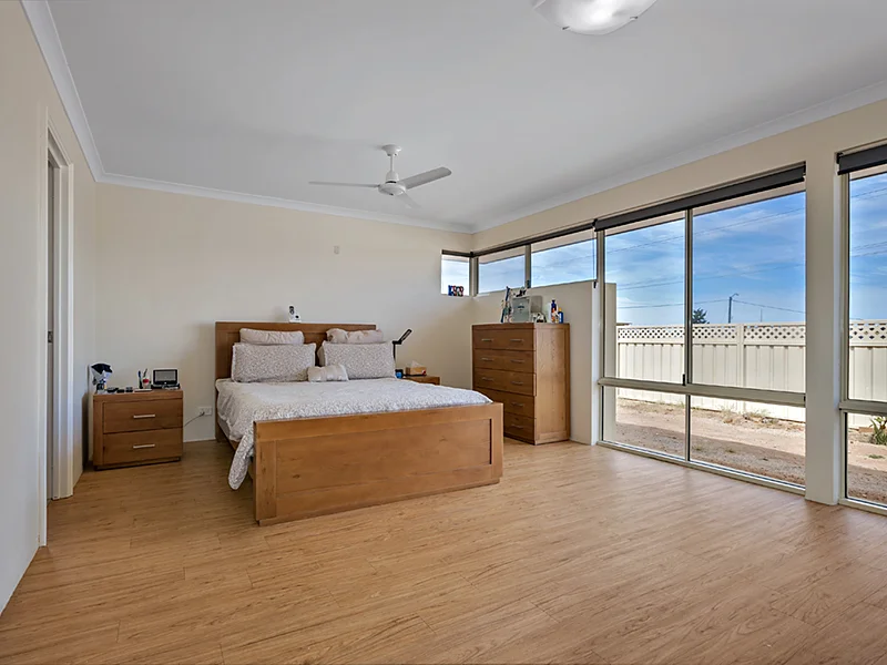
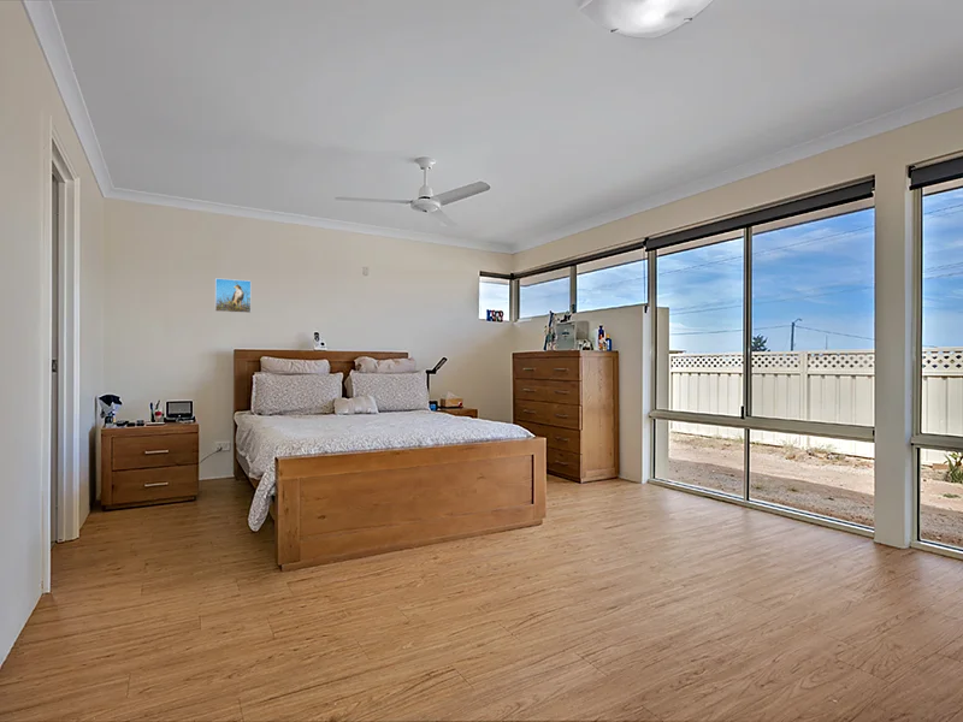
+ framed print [214,277,253,314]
